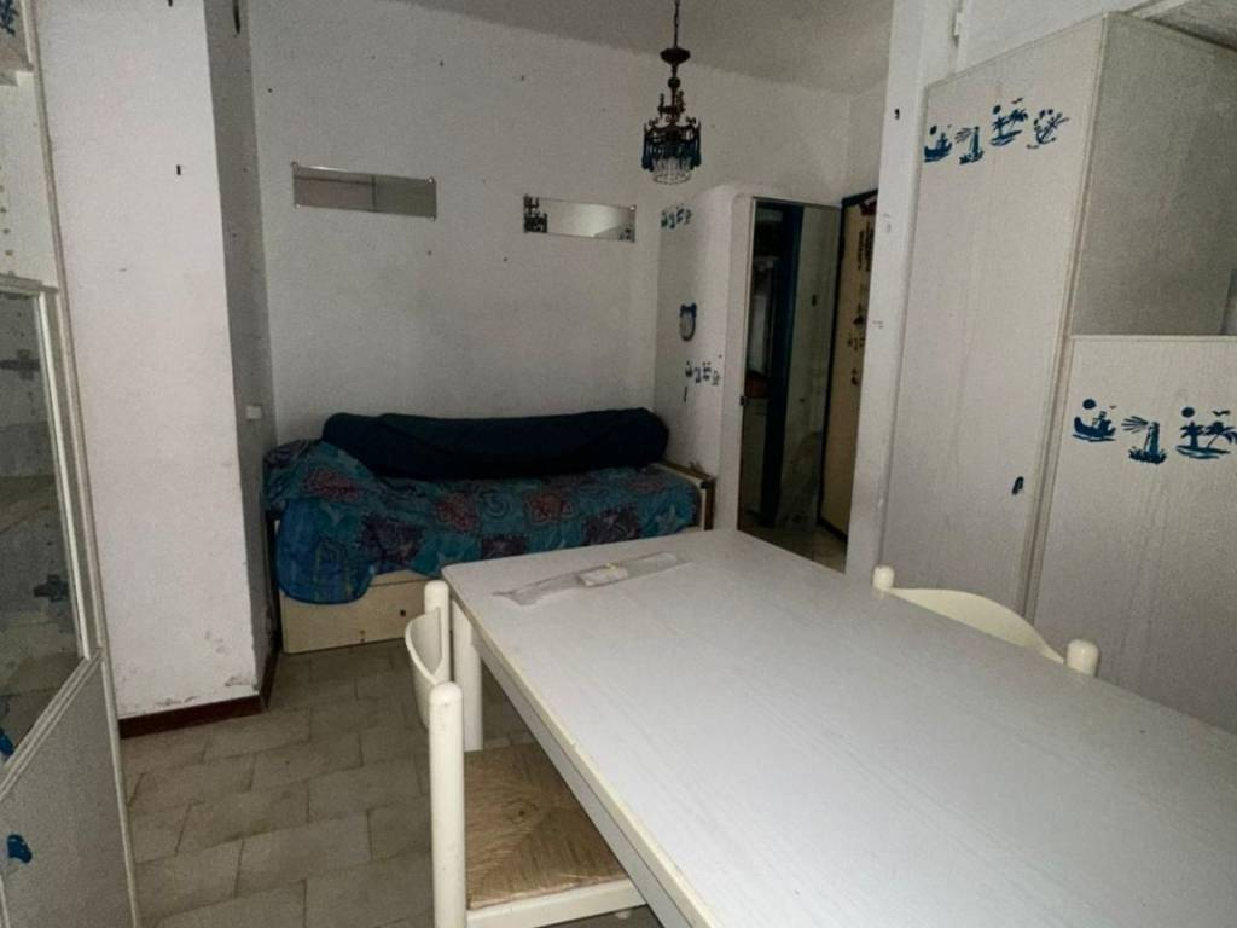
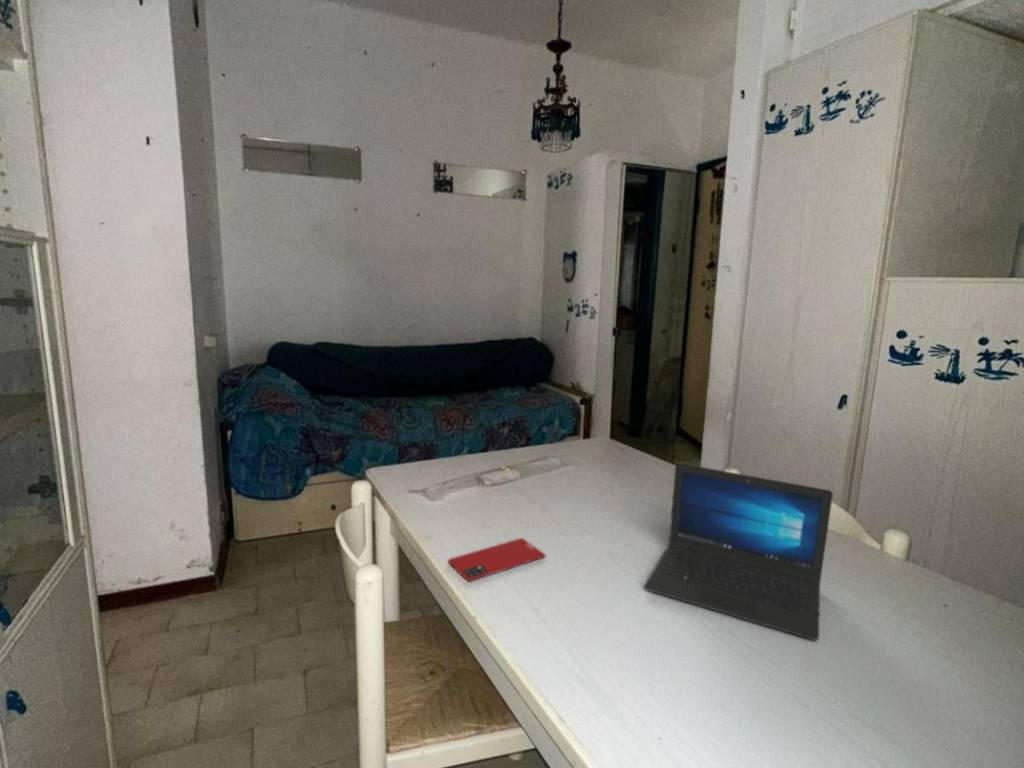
+ laptop [644,462,834,641]
+ smartphone [447,537,547,582]
